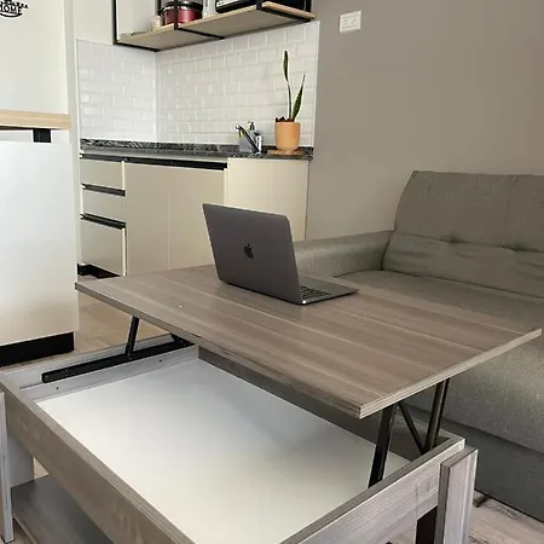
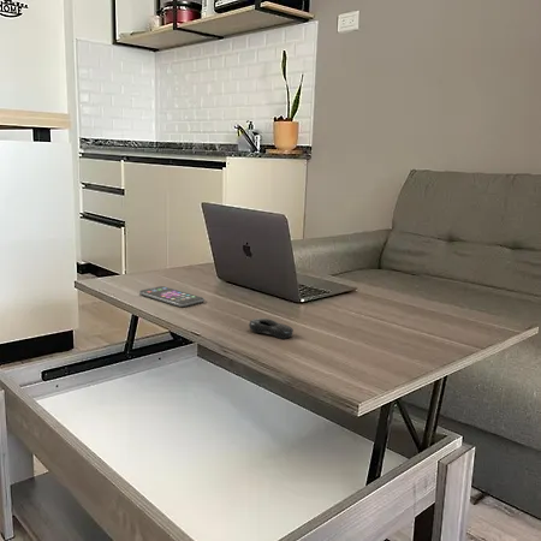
+ smartphone [138,285,206,308]
+ computer mouse [248,317,295,340]
